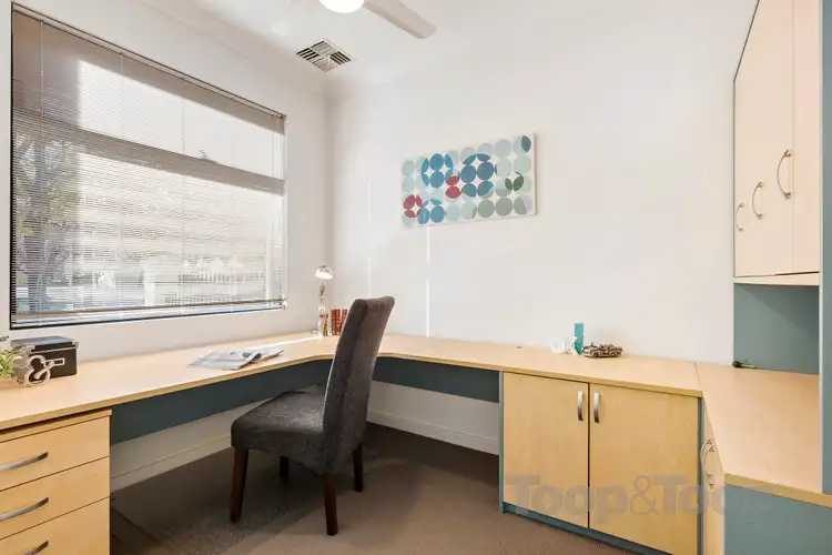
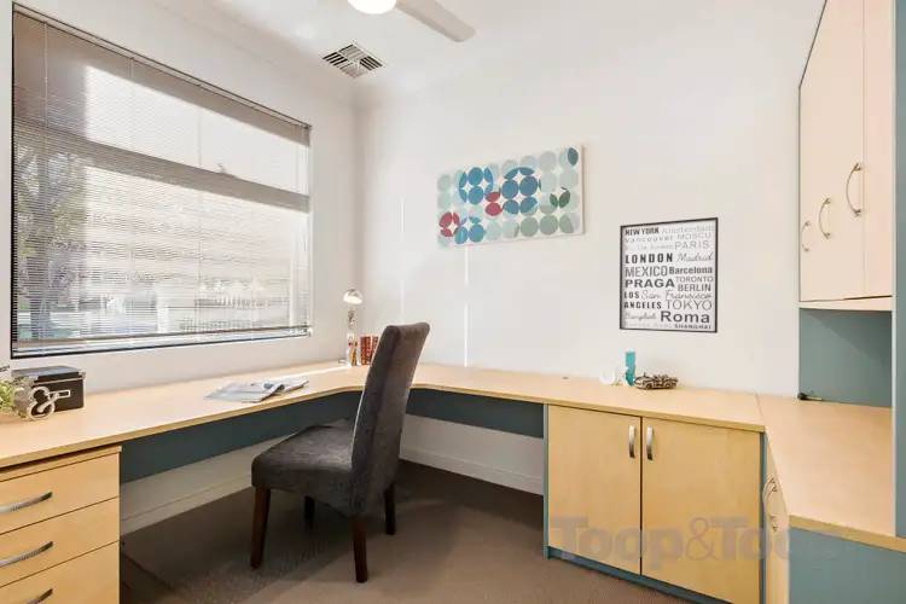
+ wall art [618,216,720,335]
